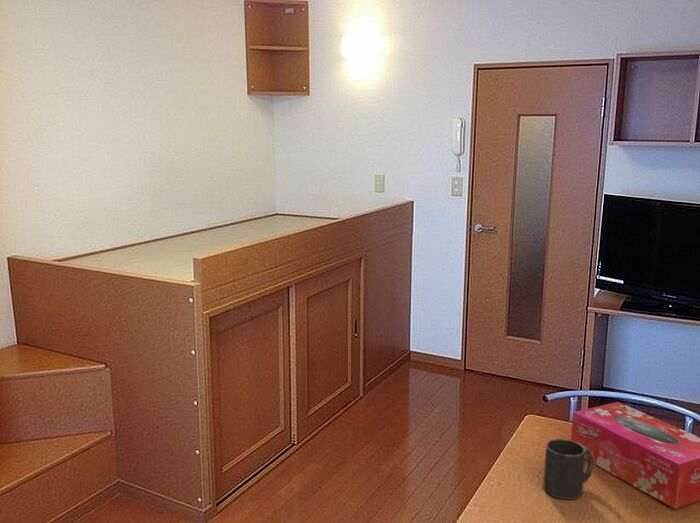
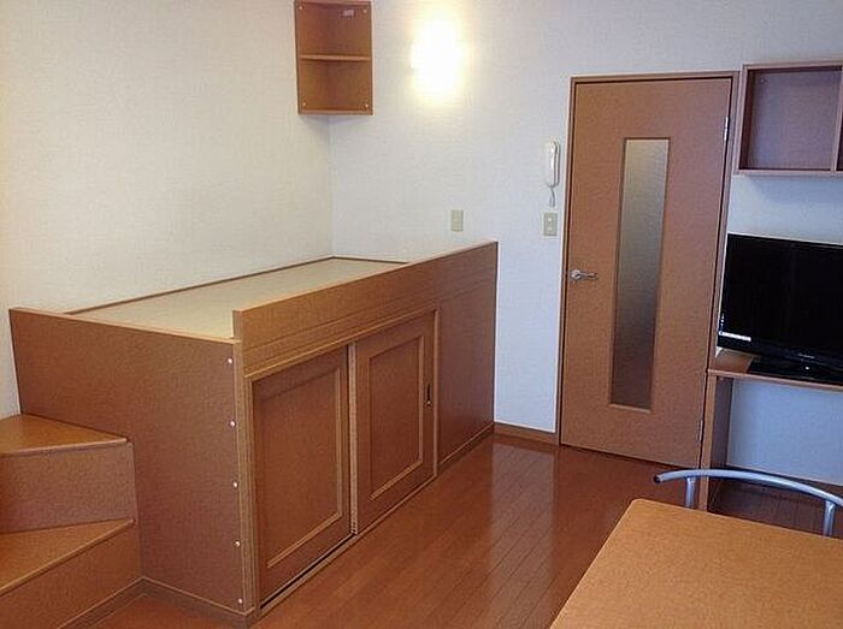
- mug [542,438,595,500]
- tissue box [570,401,700,510]
